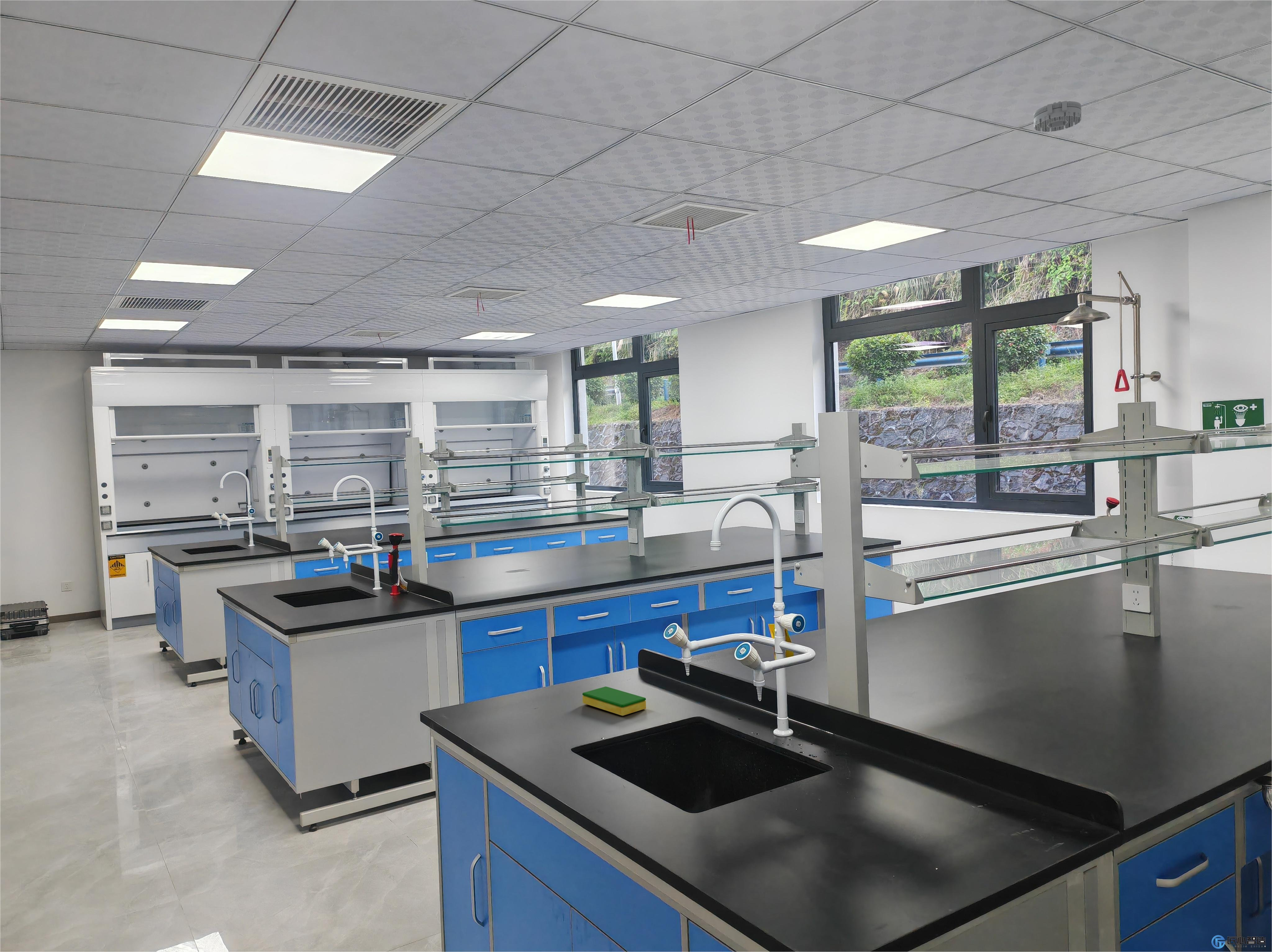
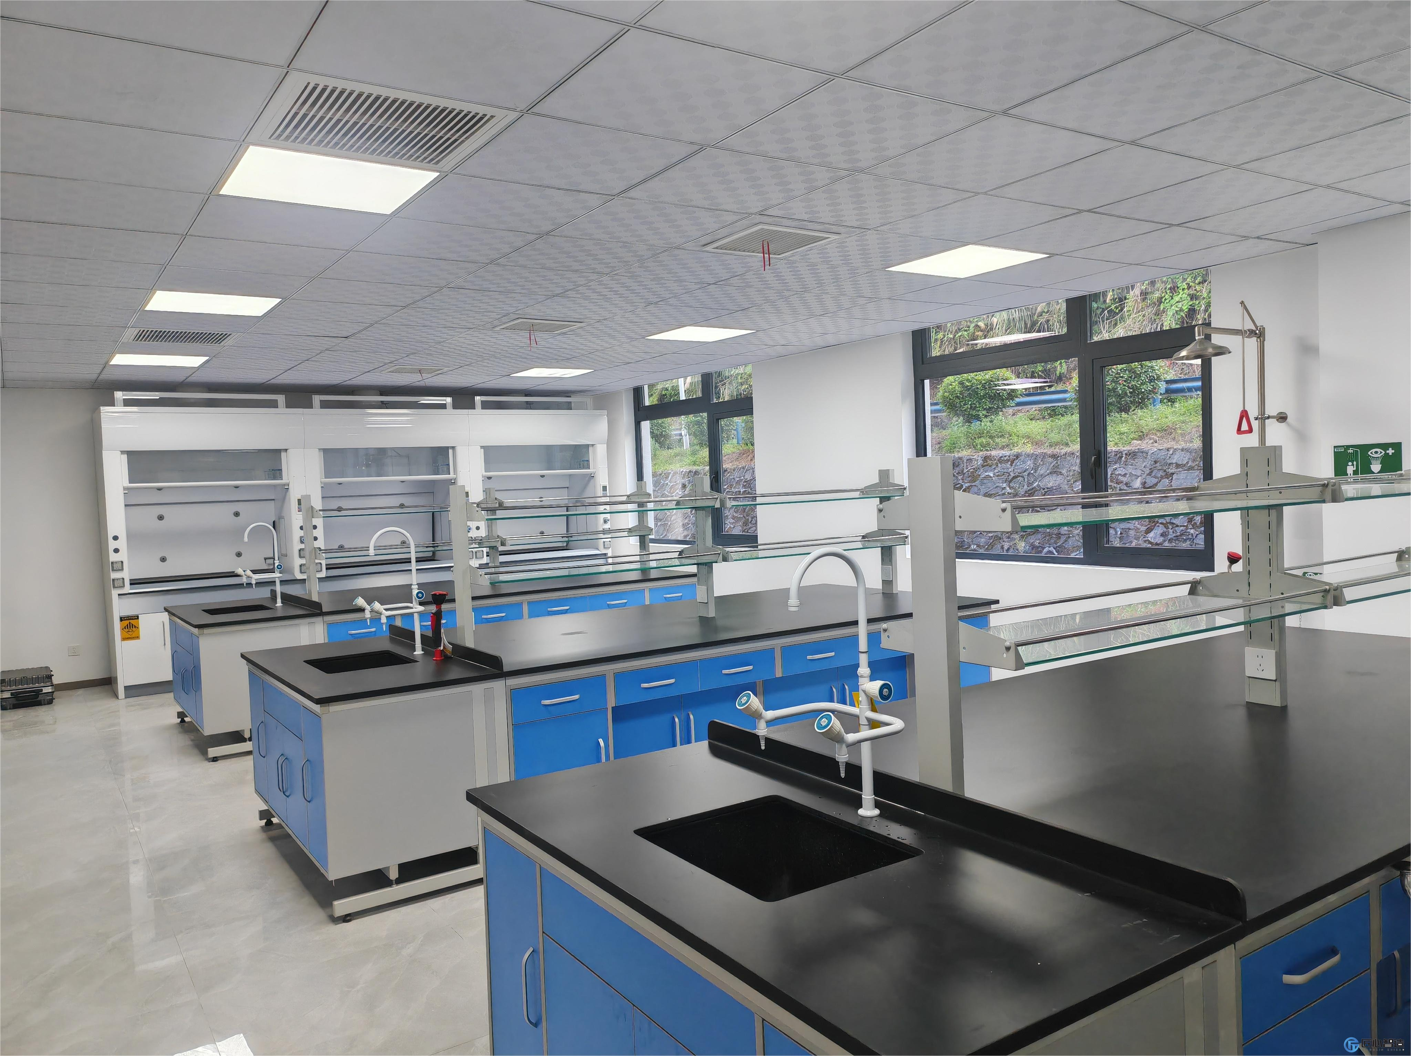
- dish sponge [582,686,646,716]
- smoke detector [1034,101,1082,132]
